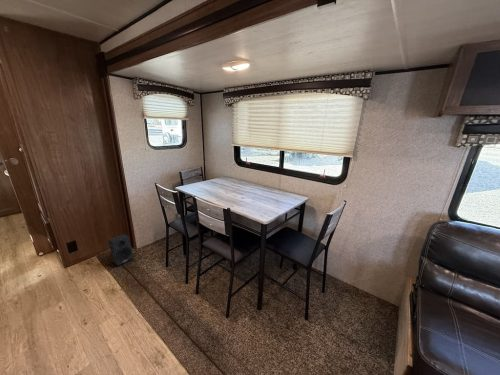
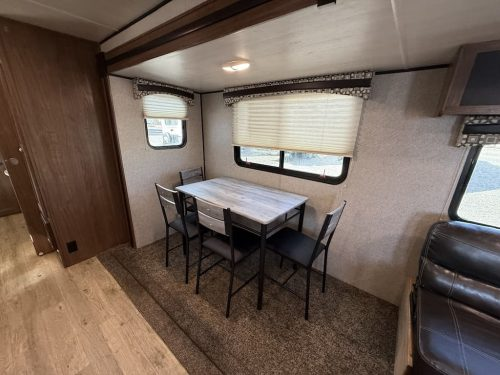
- speaker [107,233,134,267]
